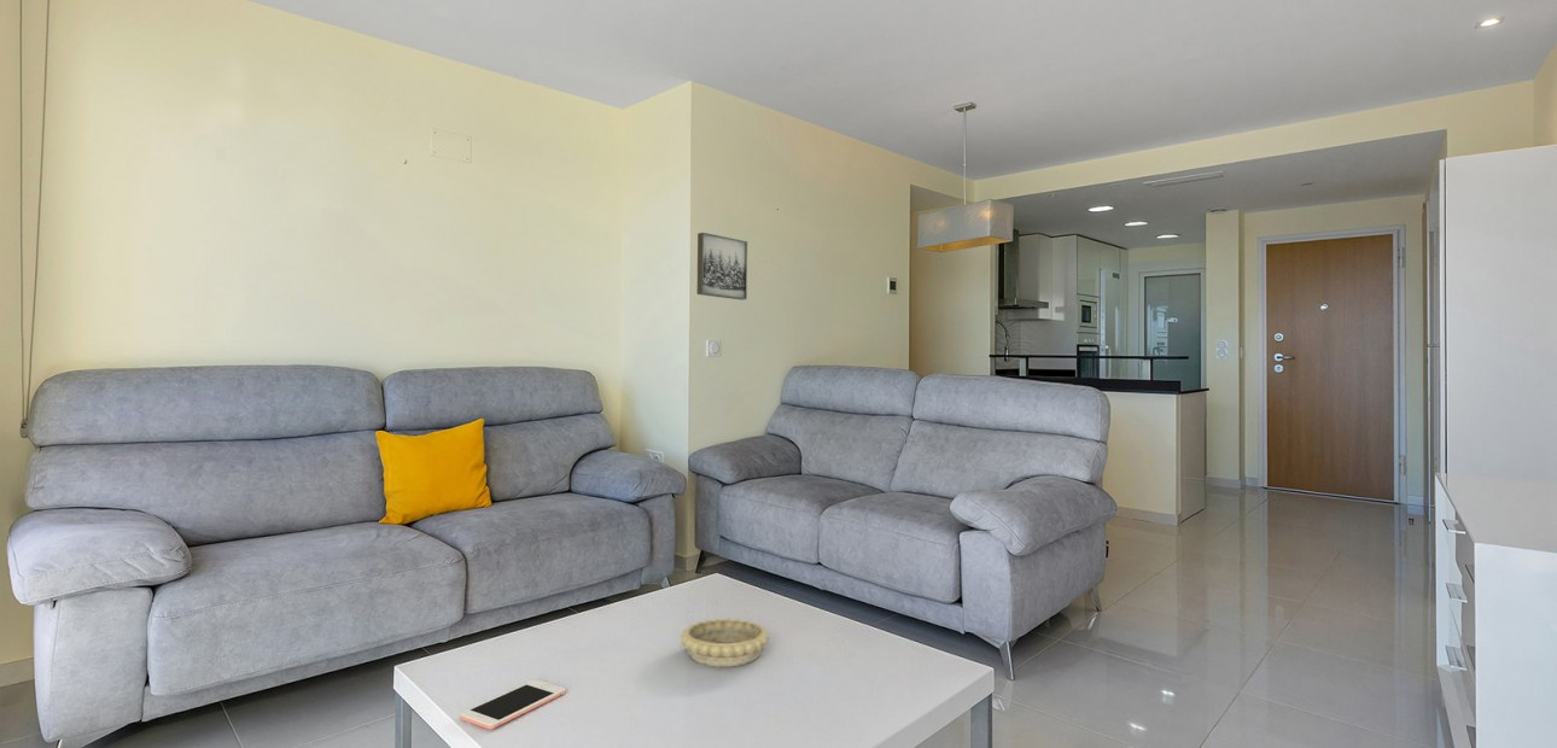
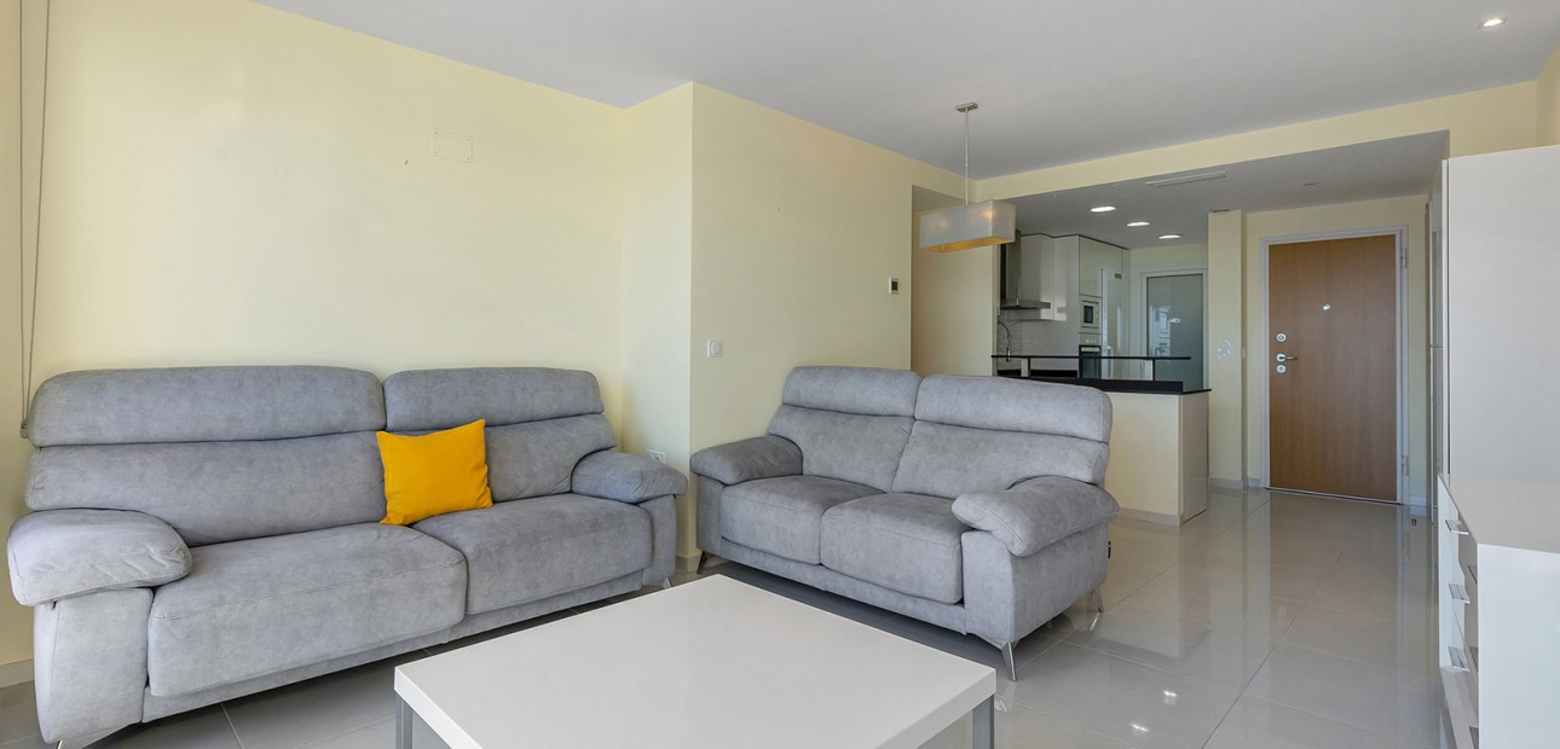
- decorative bowl [680,618,770,668]
- cell phone [459,679,567,731]
- wall art [696,232,748,302]
